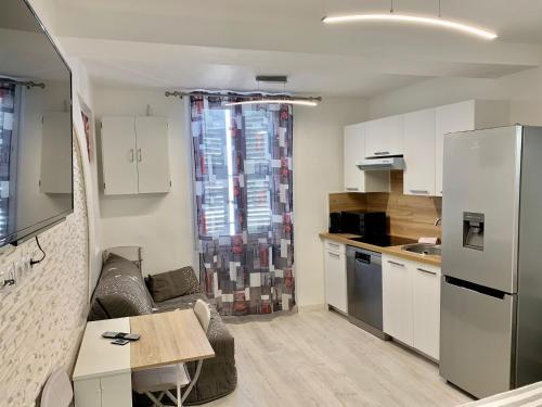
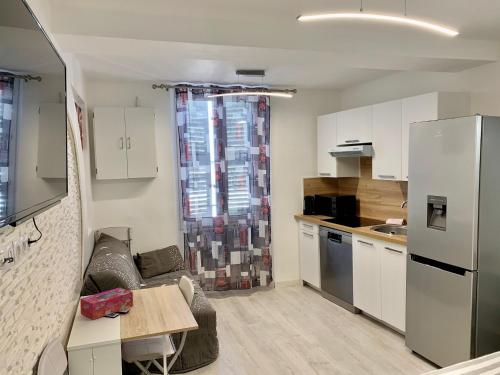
+ tissue box [79,287,134,320]
